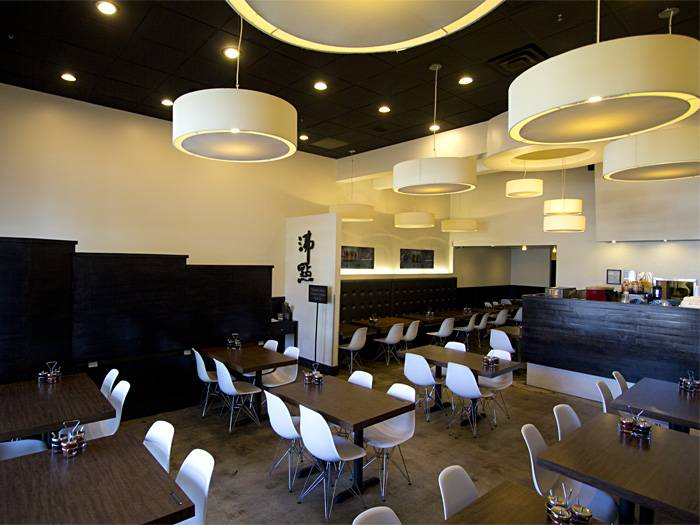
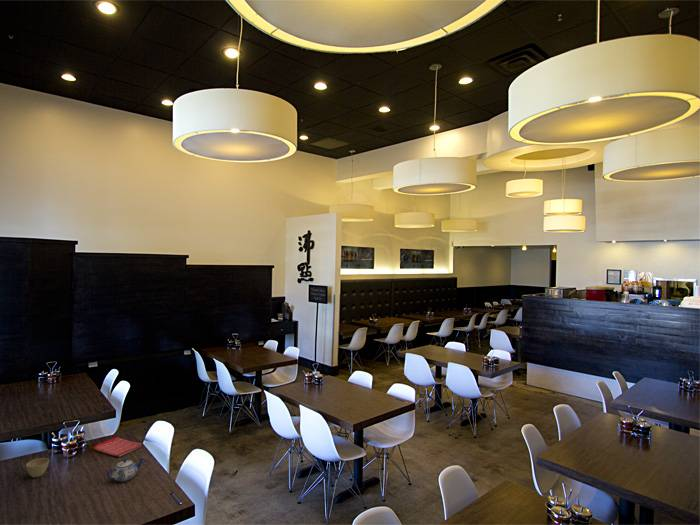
+ flower pot [25,457,50,478]
+ teapot [106,456,146,482]
+ dish towel [92,436,143,458]
